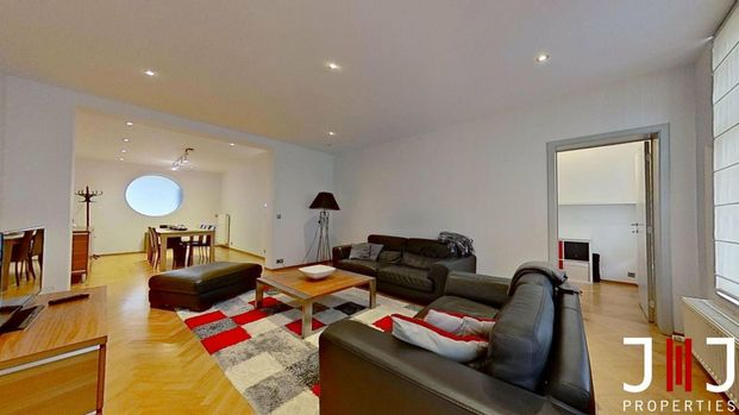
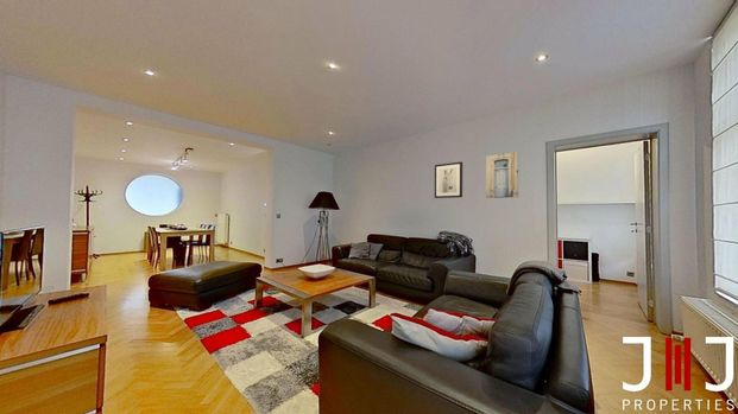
+ wall art [434,160,463,199]
+ wall art [485,151,519,199]
